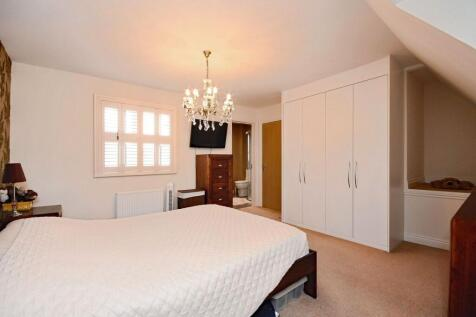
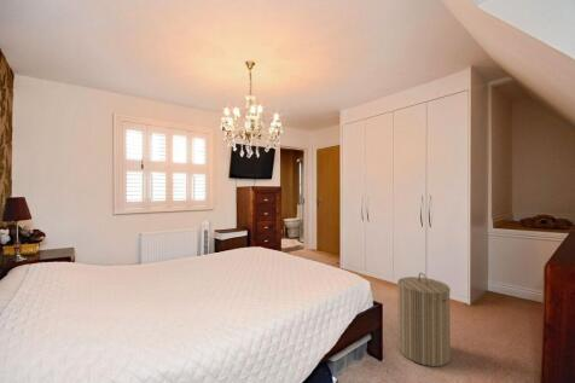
+ laundry hamper [396,272,452,367]
